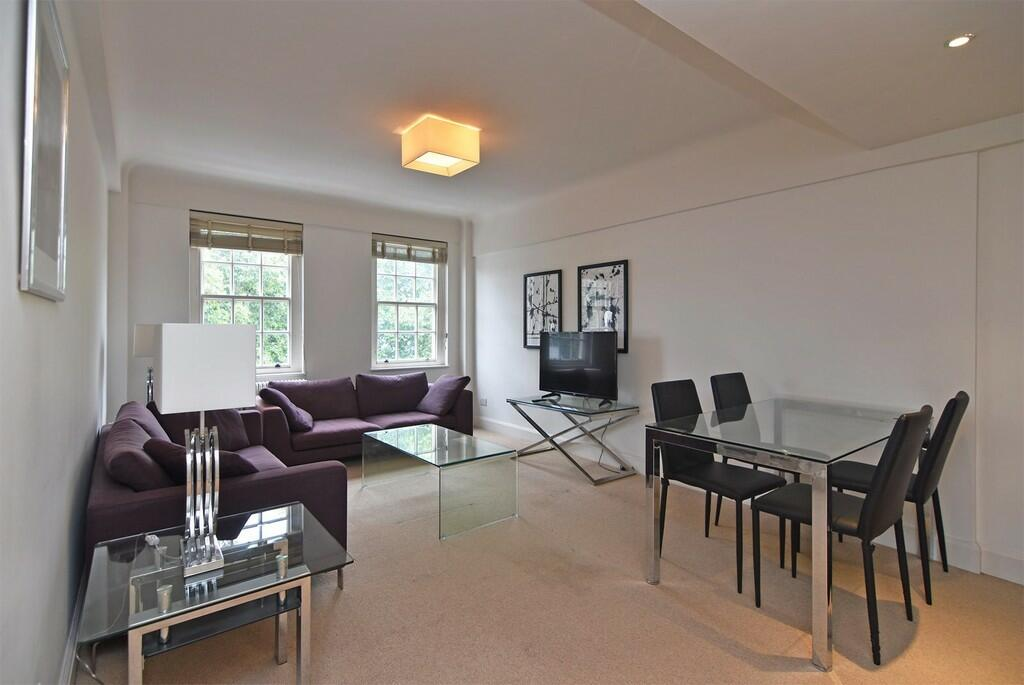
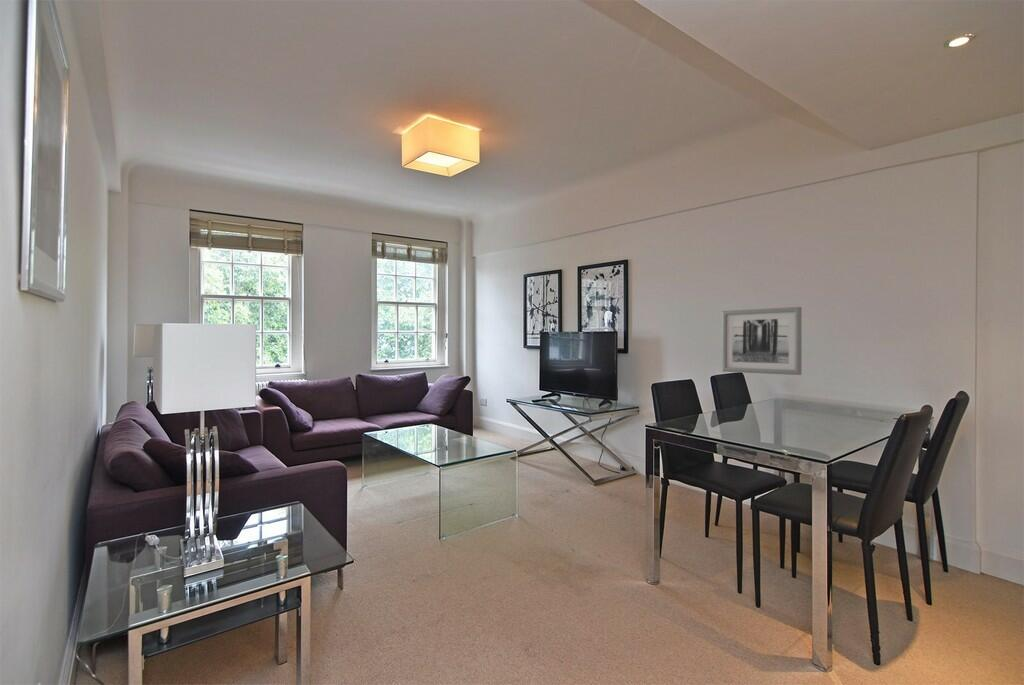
+ wall art [721,306,802,376]
